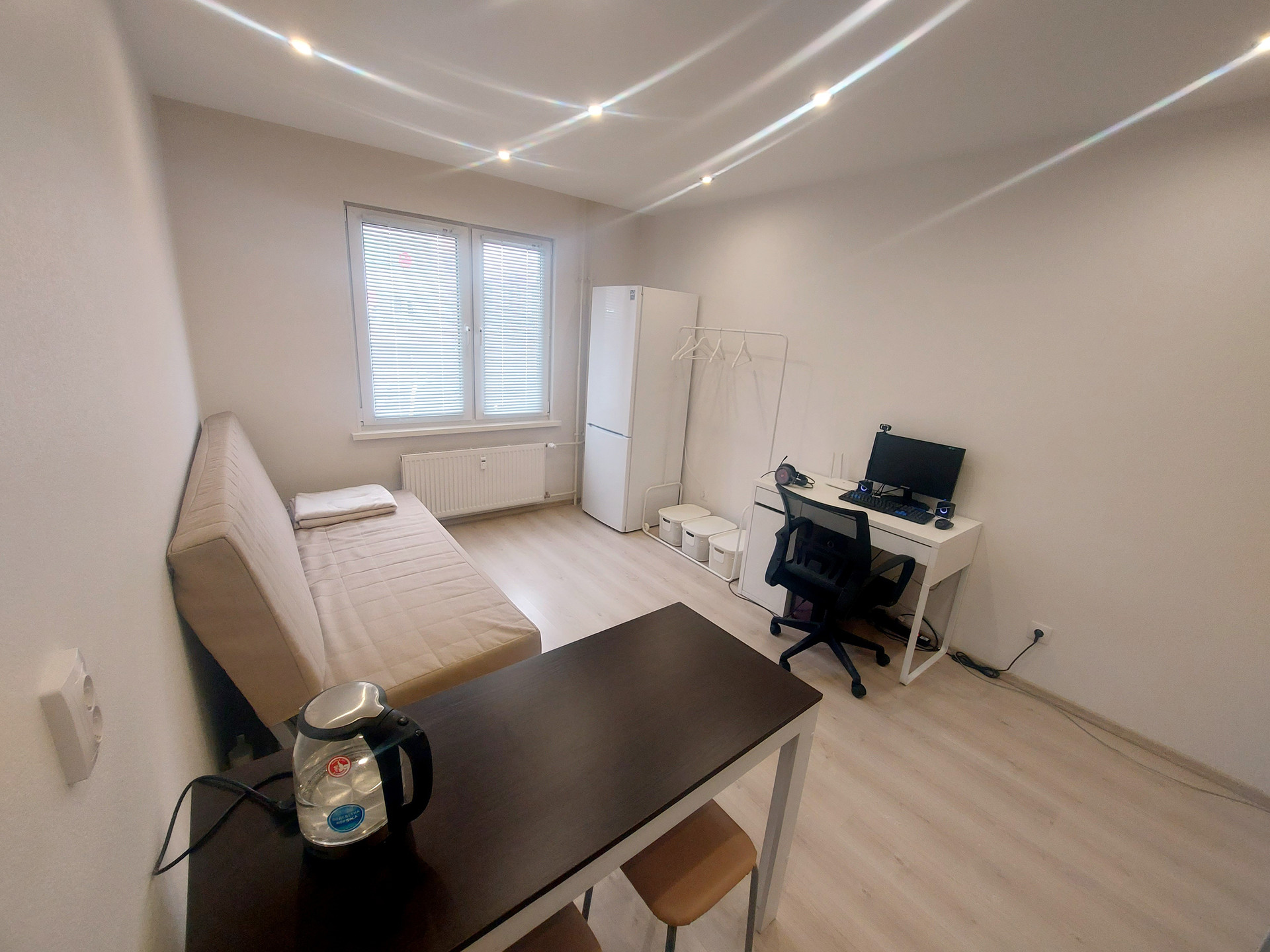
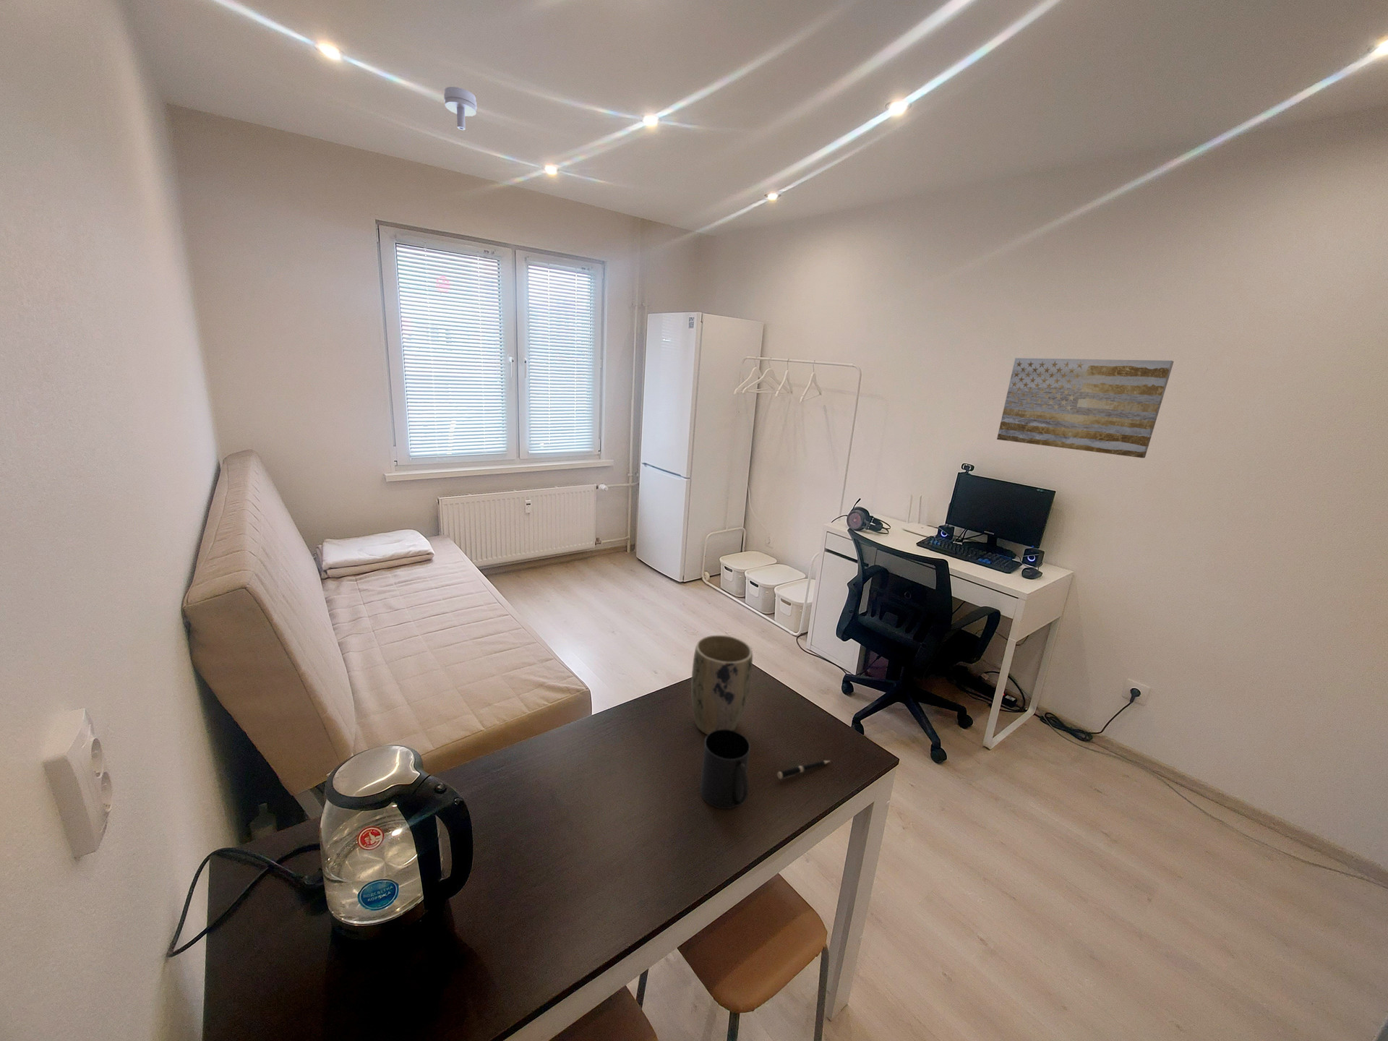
+ pen [776,760,832,780]
+ mug [699,729,751,809]
+ wall art [996,358,1174,459]
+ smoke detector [443,86,478,131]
+ plant pot [691,634,753,735]
